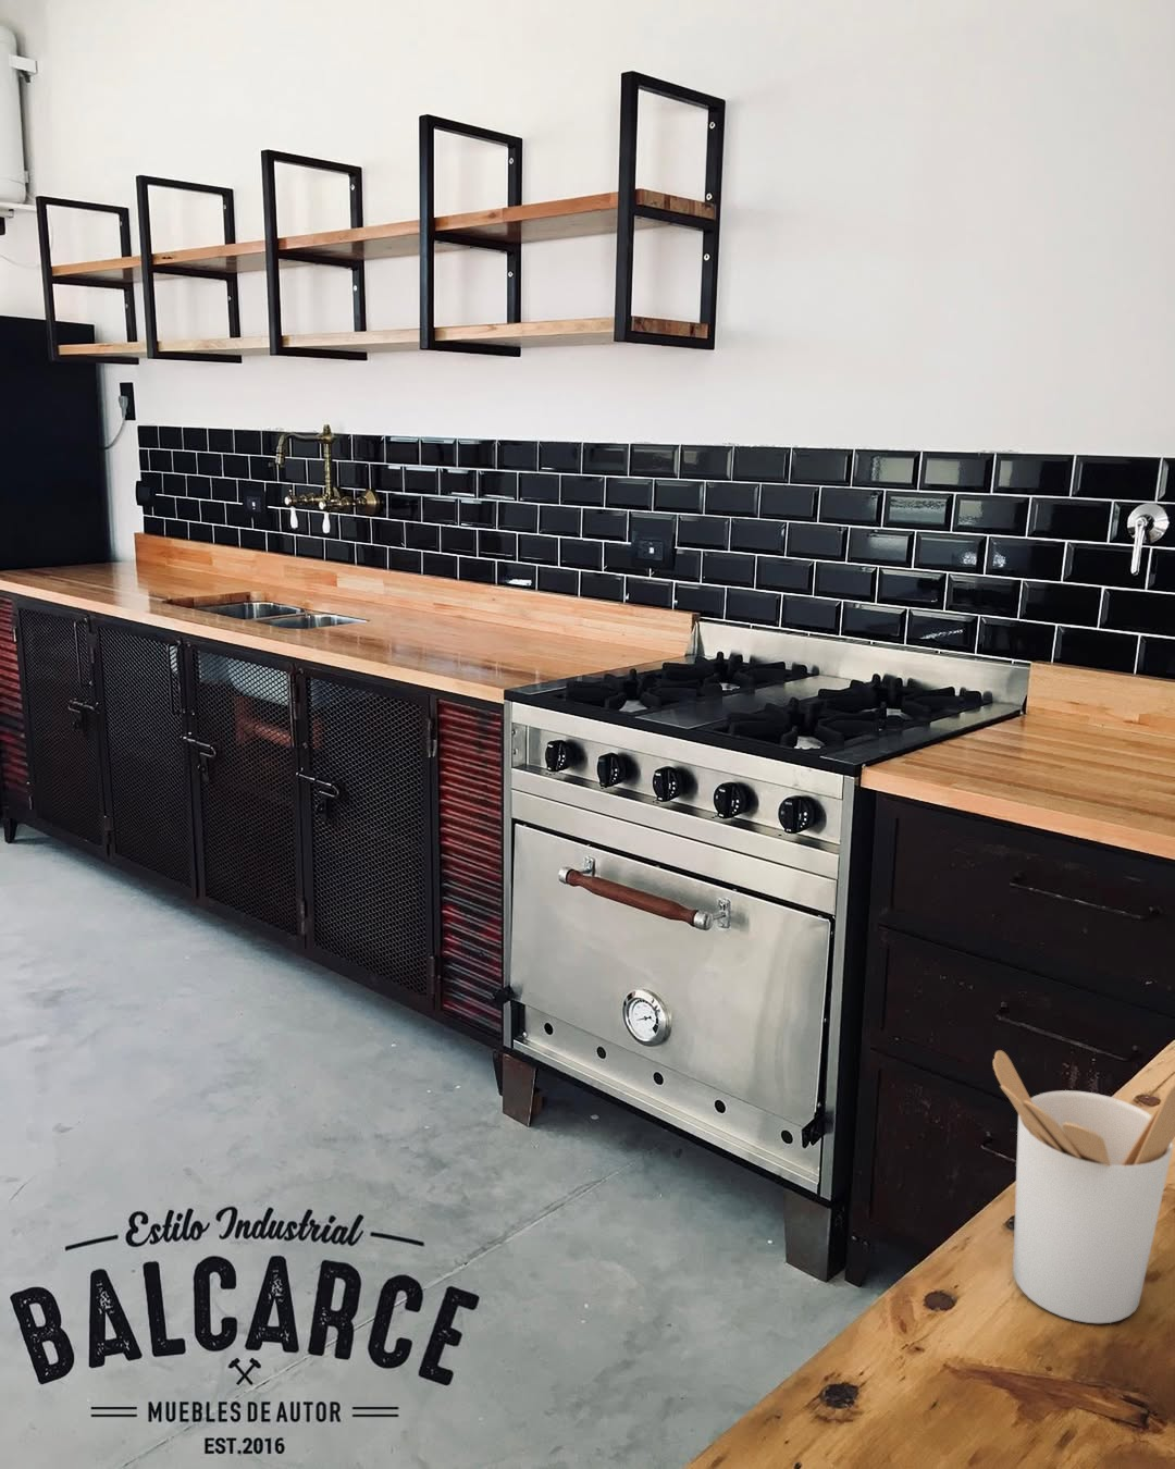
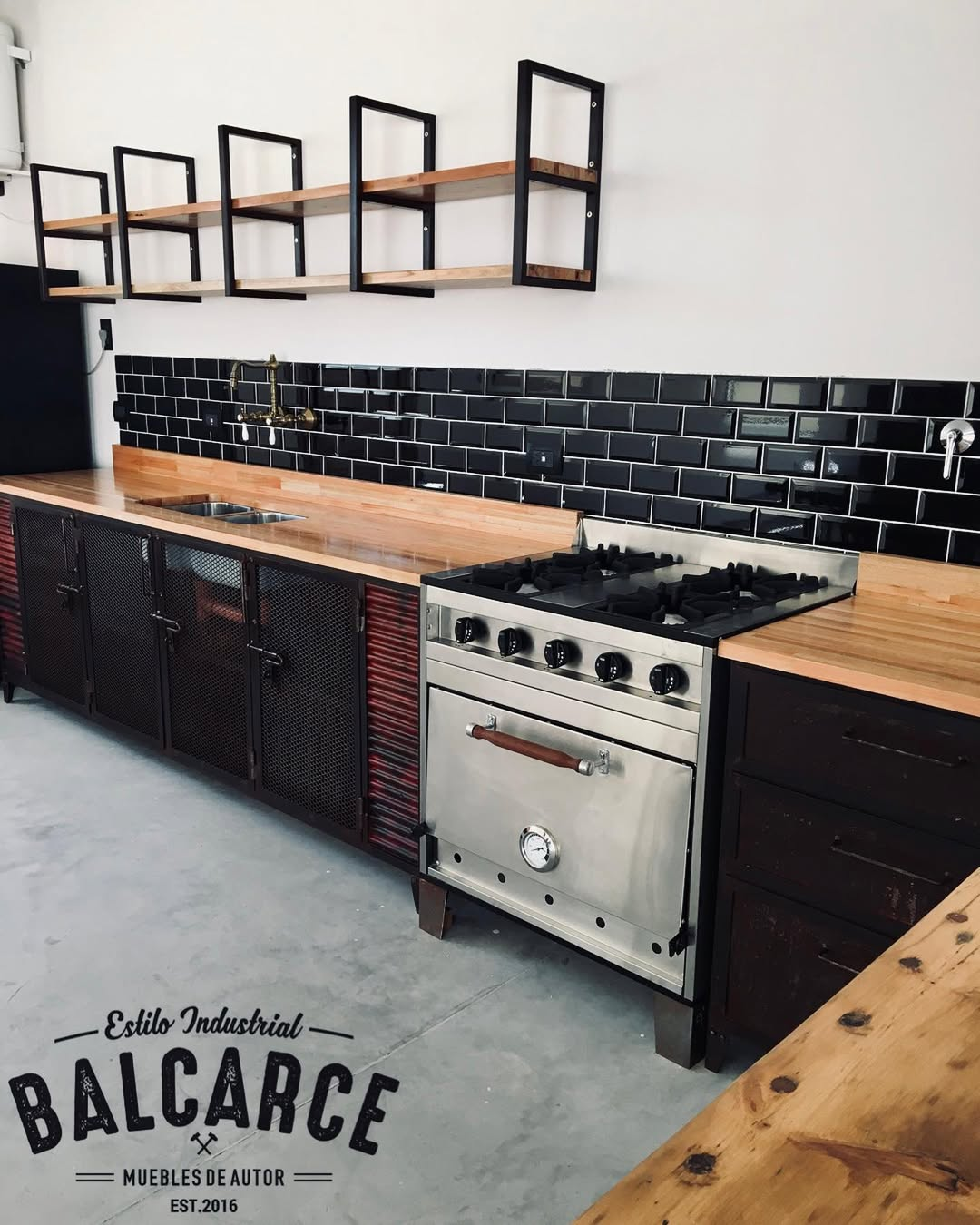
- utensil holder [993,1049,1175,1324]
